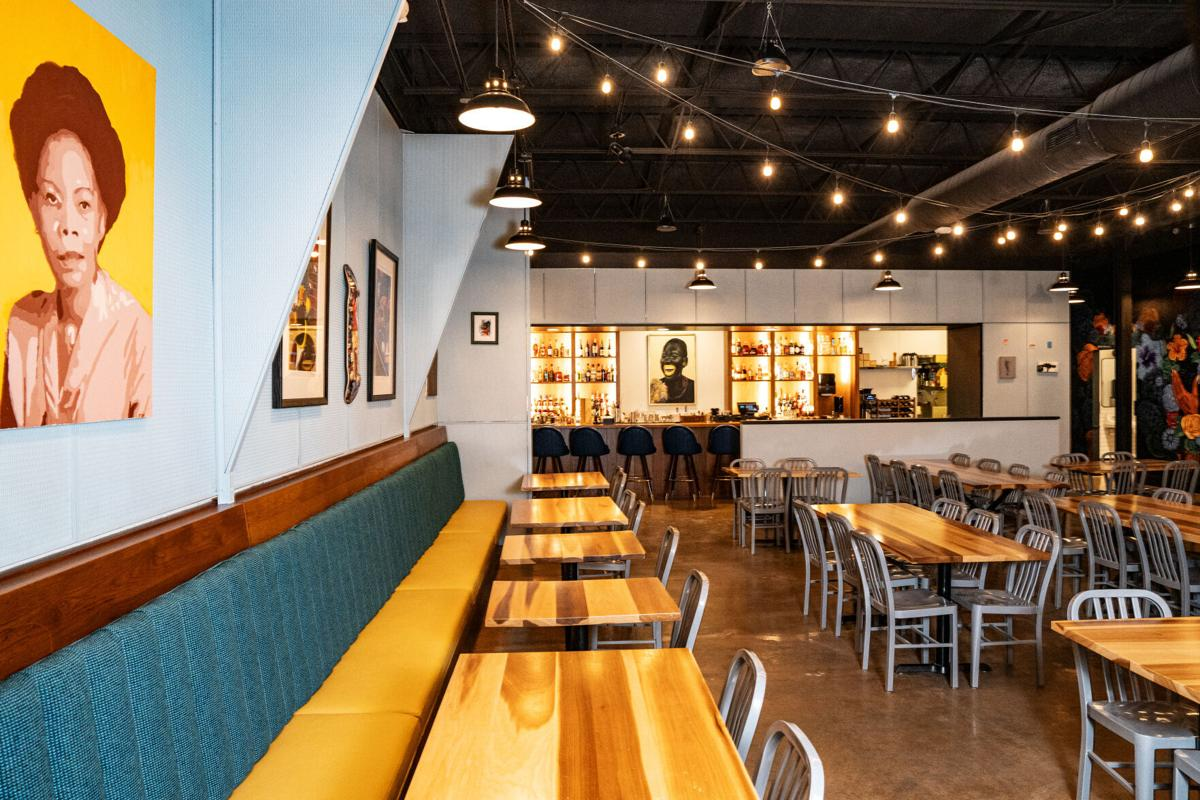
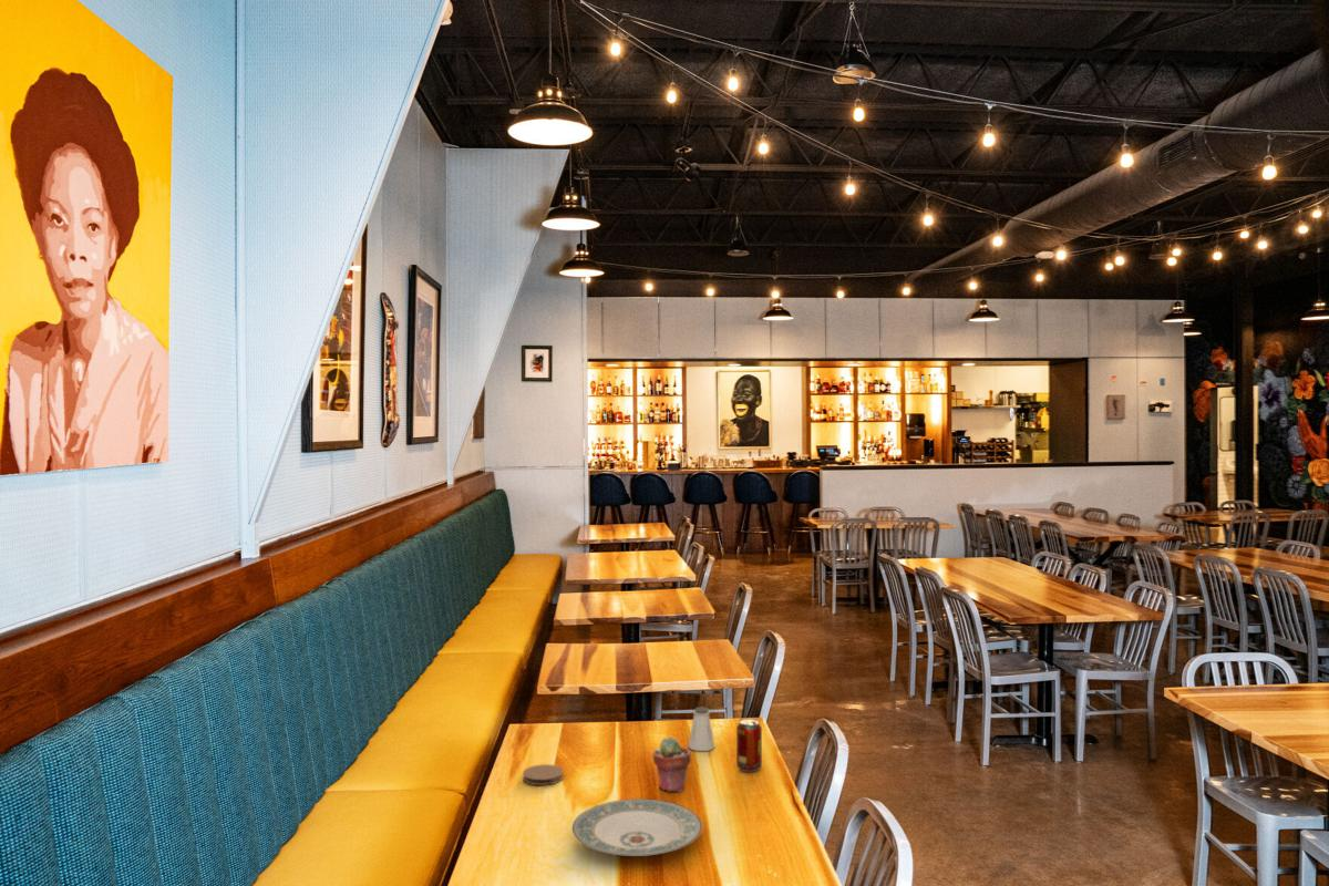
+ coaster [522,763,565,786]
+ potted succulent [652,736,692,793]
+ beverage can [735,718,763,773]
+ saltshaker [687,705,717,752]
+ plate [571,797,703,857]
